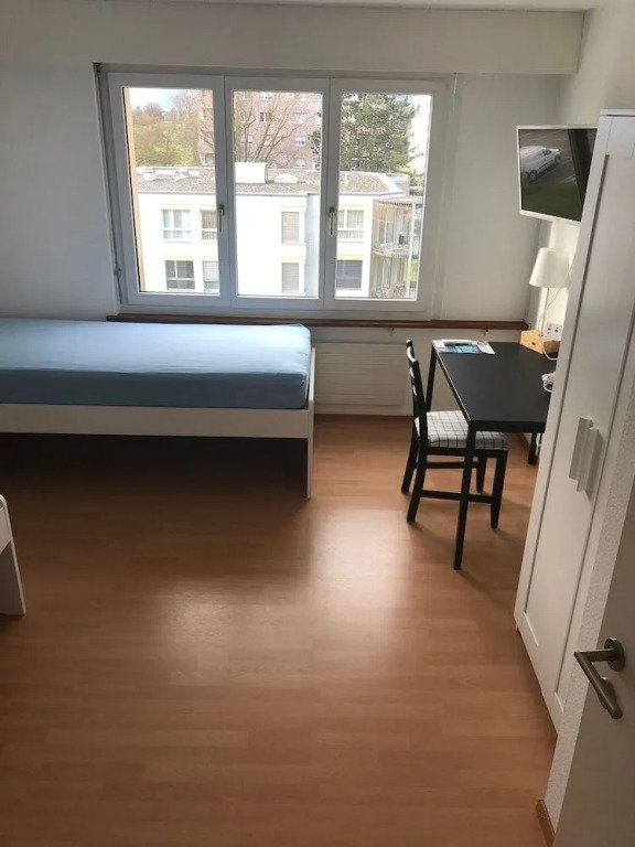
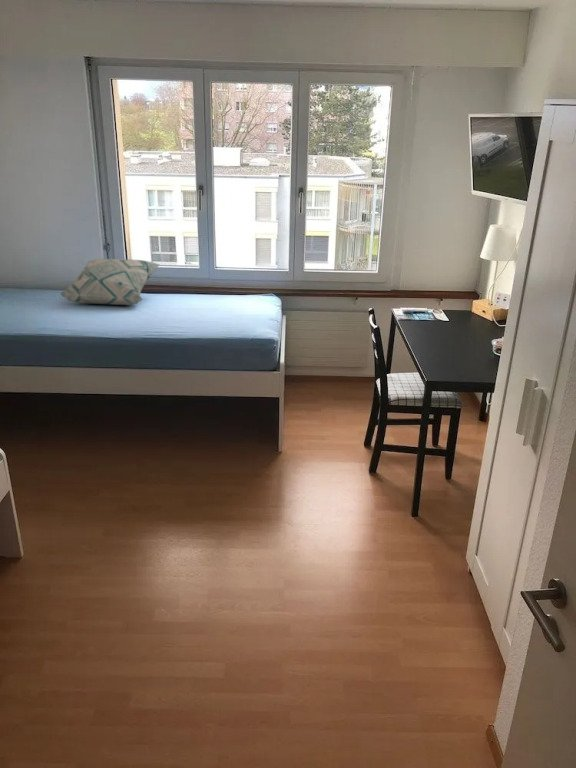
+ decorative pillow [59,258,161,306]
